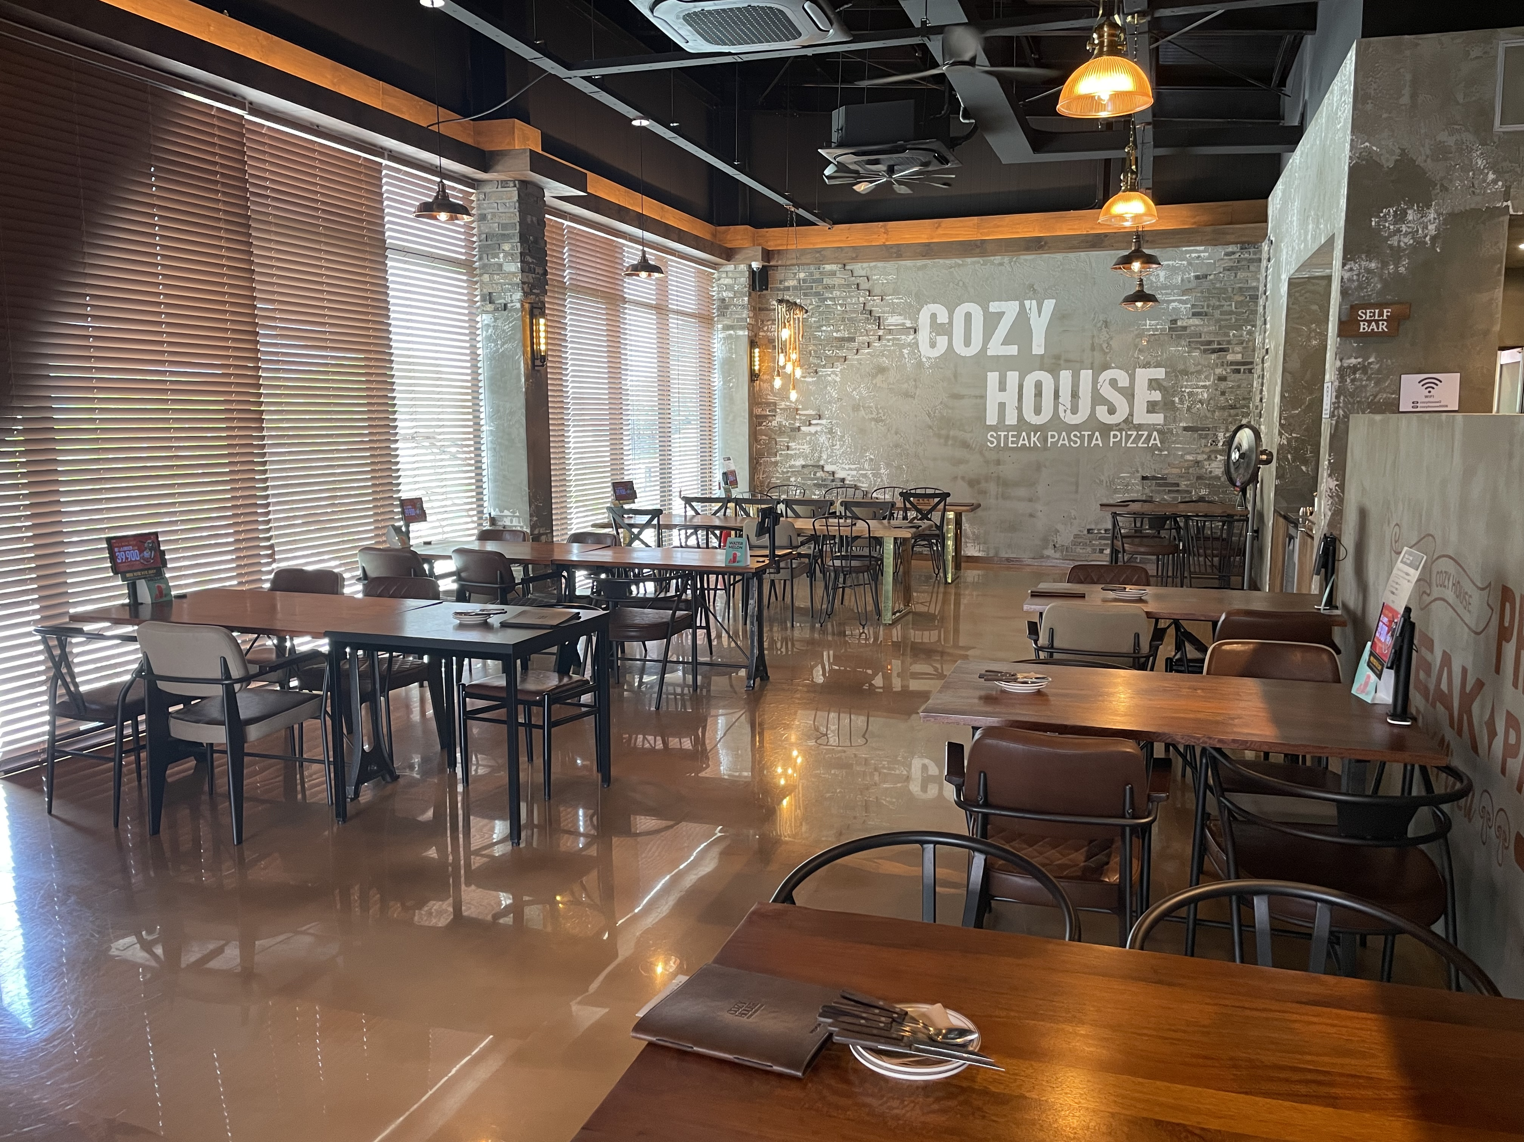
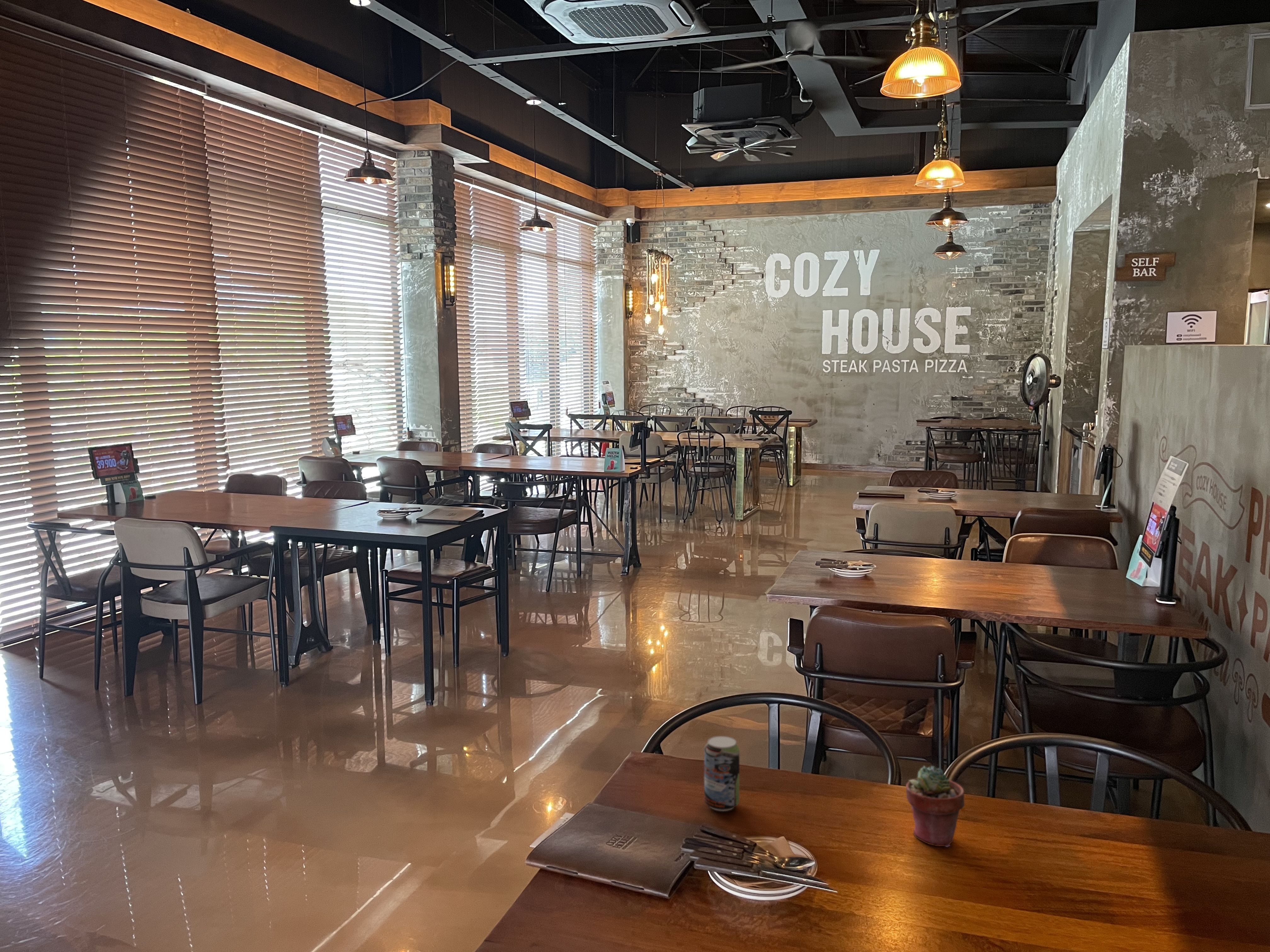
+ potted succulent [906,765,965,848]
+ beverage can [704,735,740,812]
